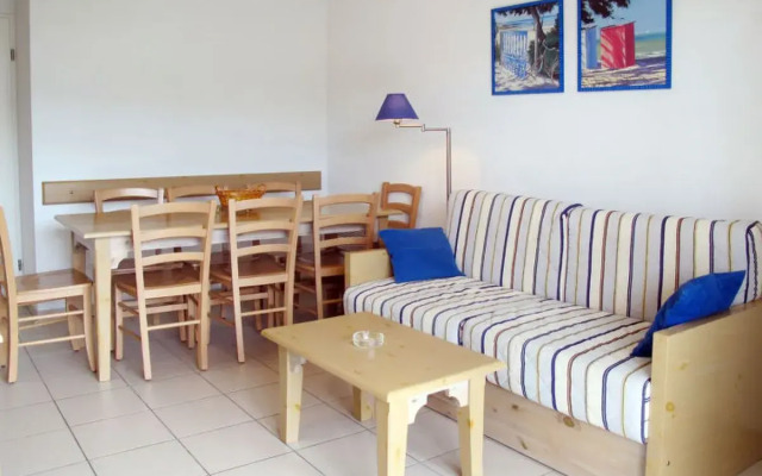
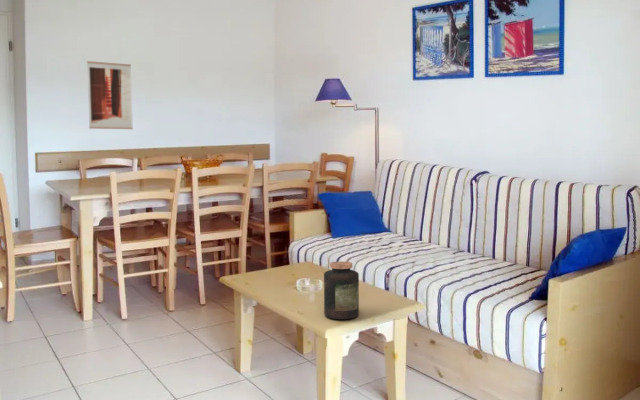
+ wall art [86,60,134,130]
+ jar [323,260,360,320]
